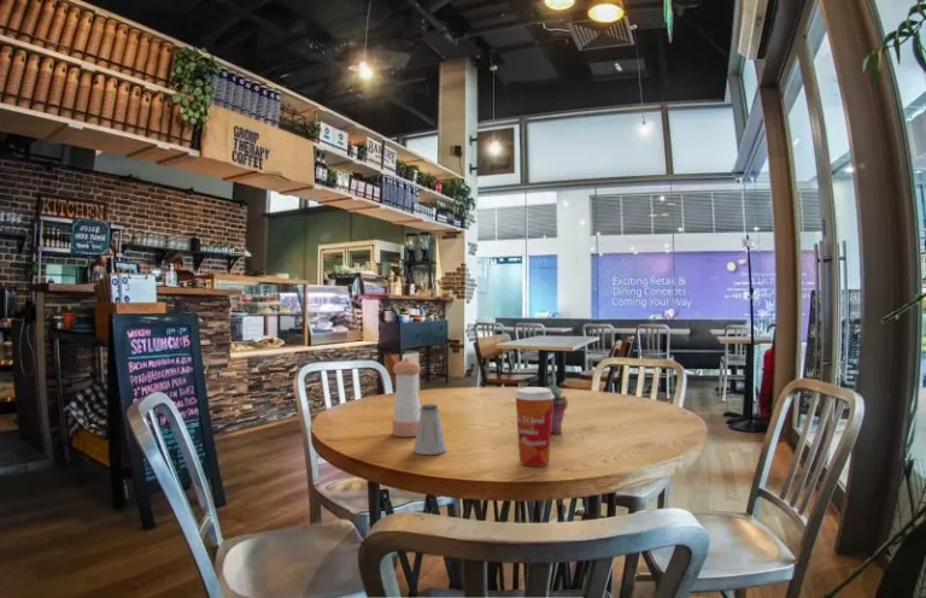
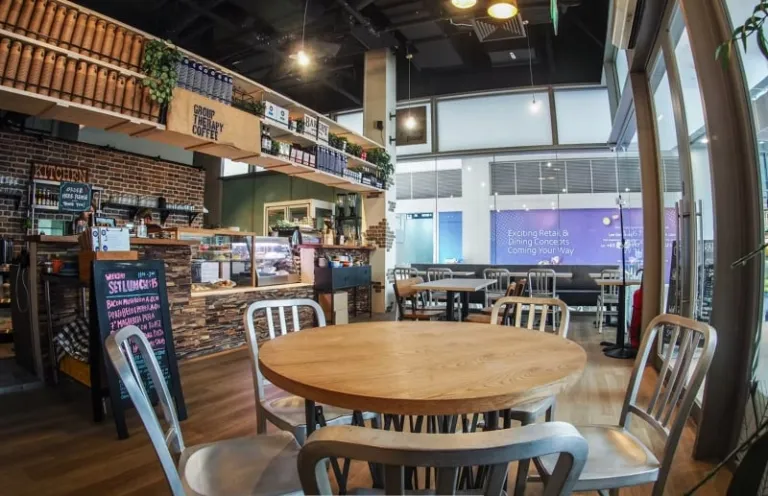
- pepper shaker [392,357,422,438]
- saltshaker [412,403,447,456]
- potted succulent [545,383,569,434]
- coffee cup [512,386,555,468]
